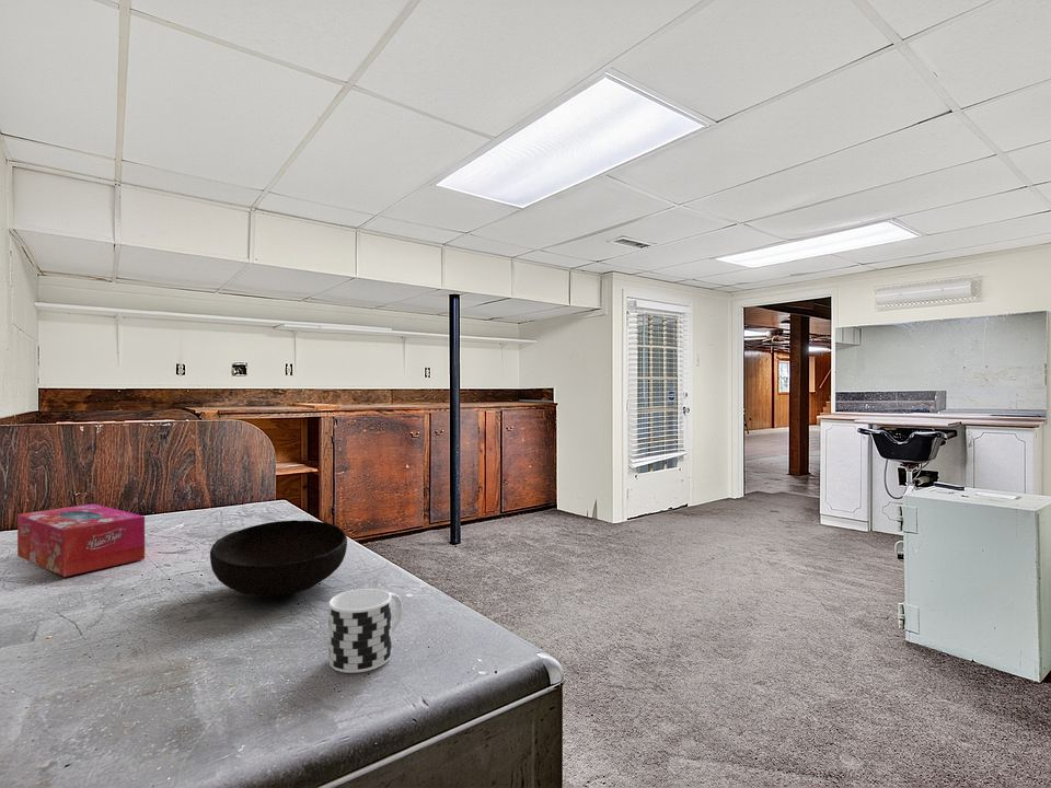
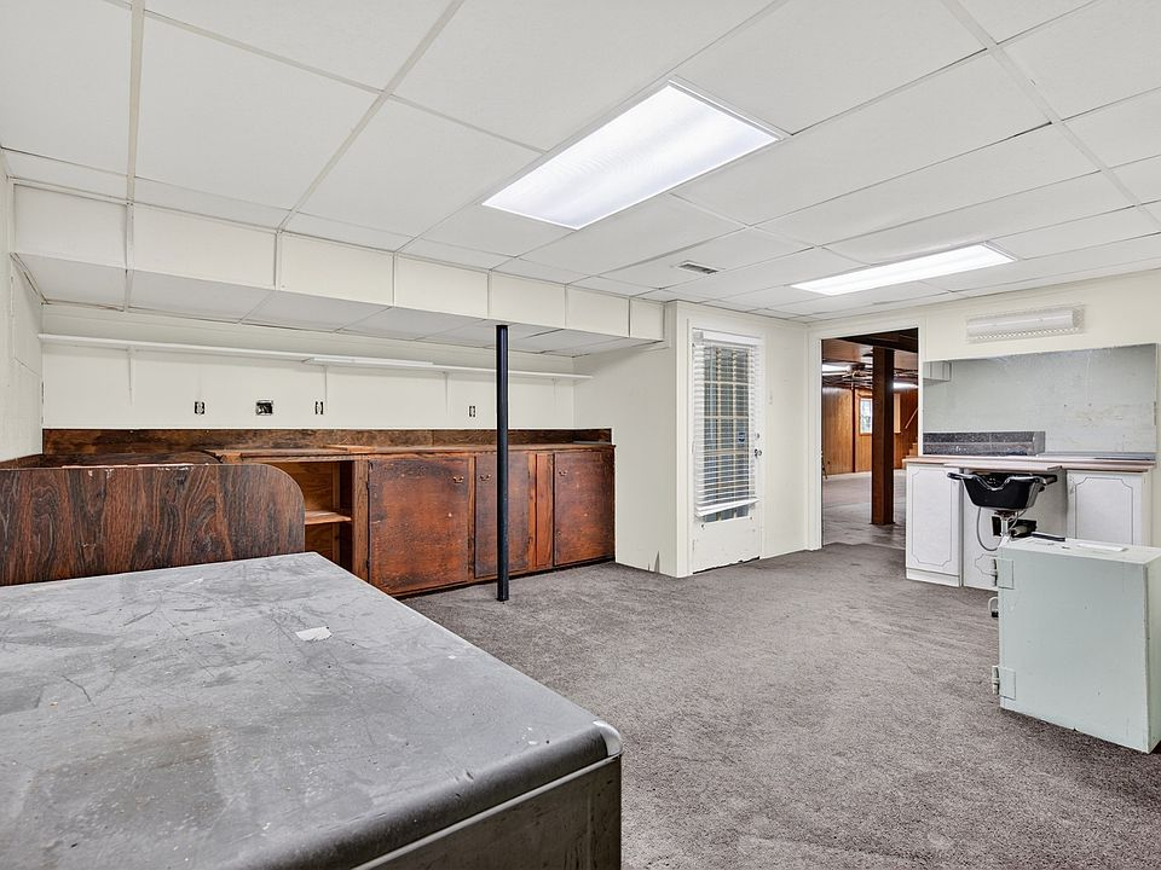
- cup [327,588,404,674]
- tissue box [16,503,146,578]
- bowl [209,519,348,598]
